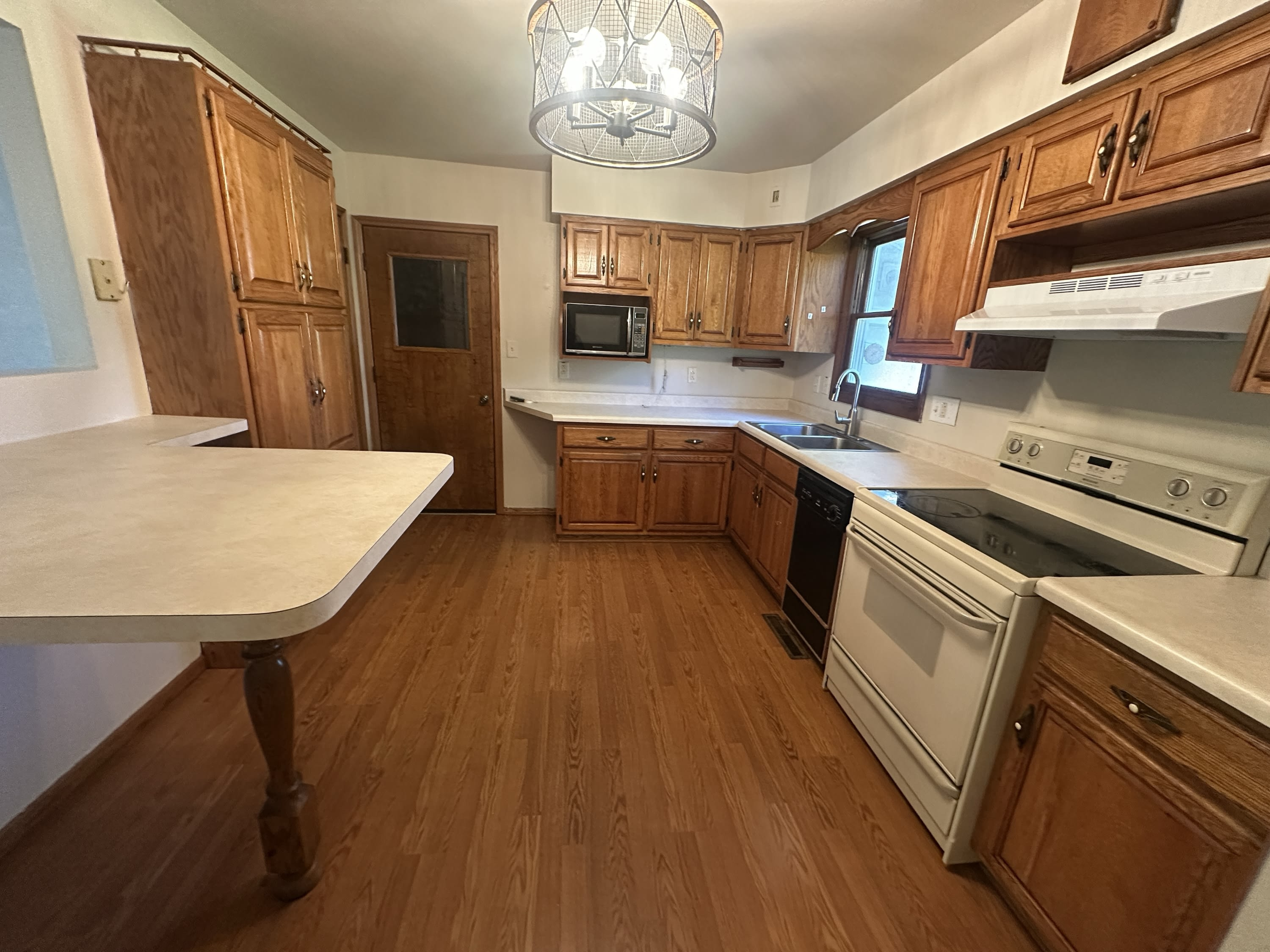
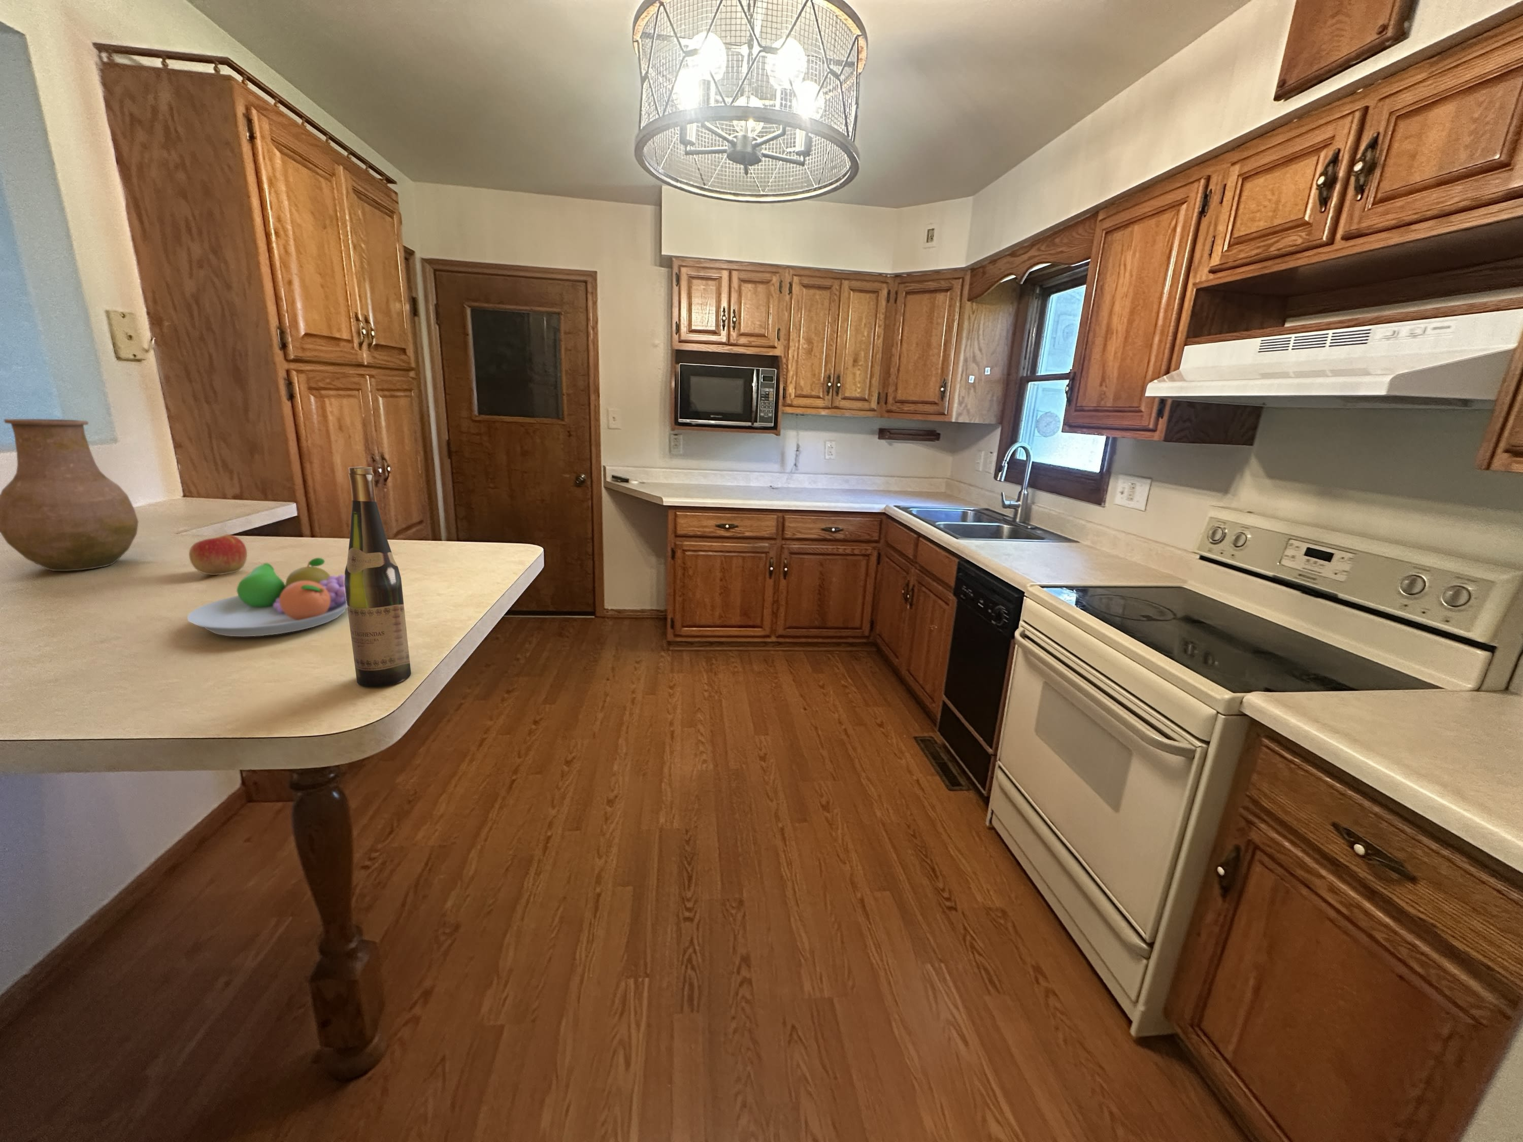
+ vase [0,419,139,571]
+ wine bottle [344,467,411,687]
+ fruit bowl [186,558,348,637]
+ apple [188,534,248,576]
